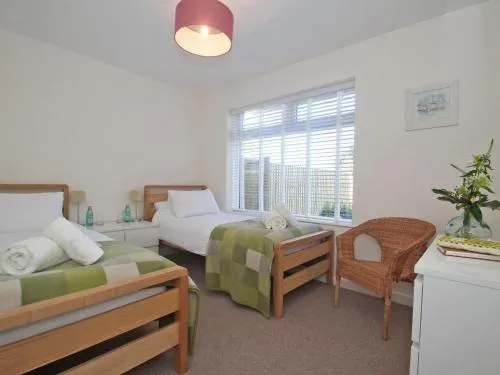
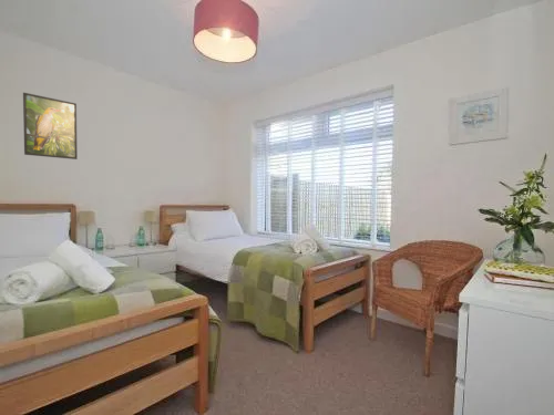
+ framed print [22,92,79,160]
